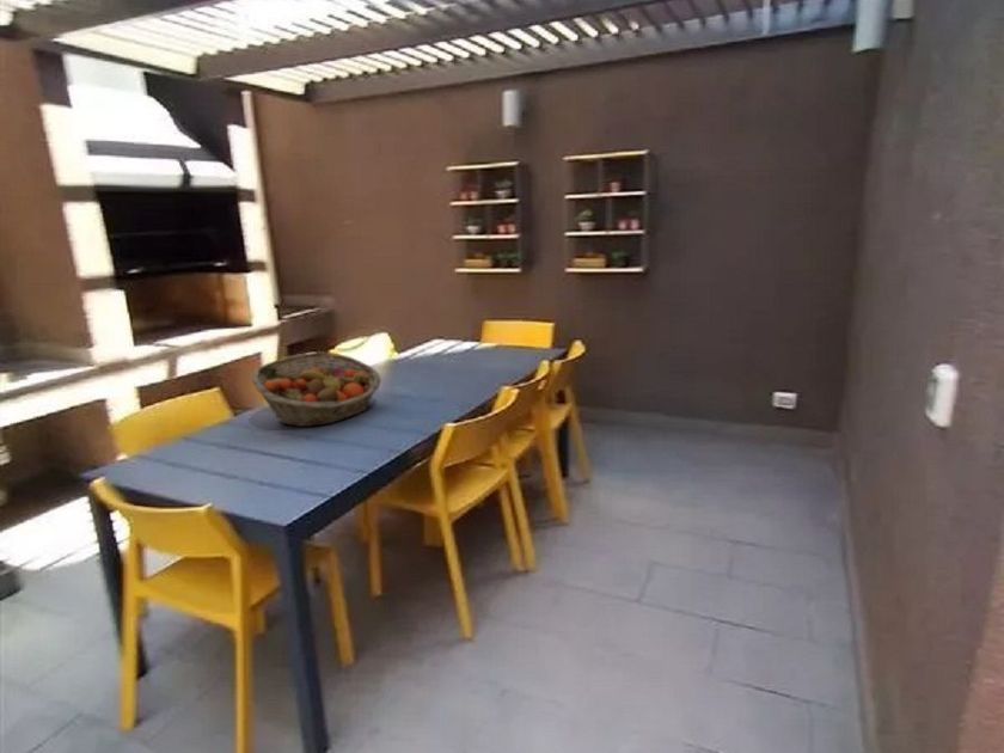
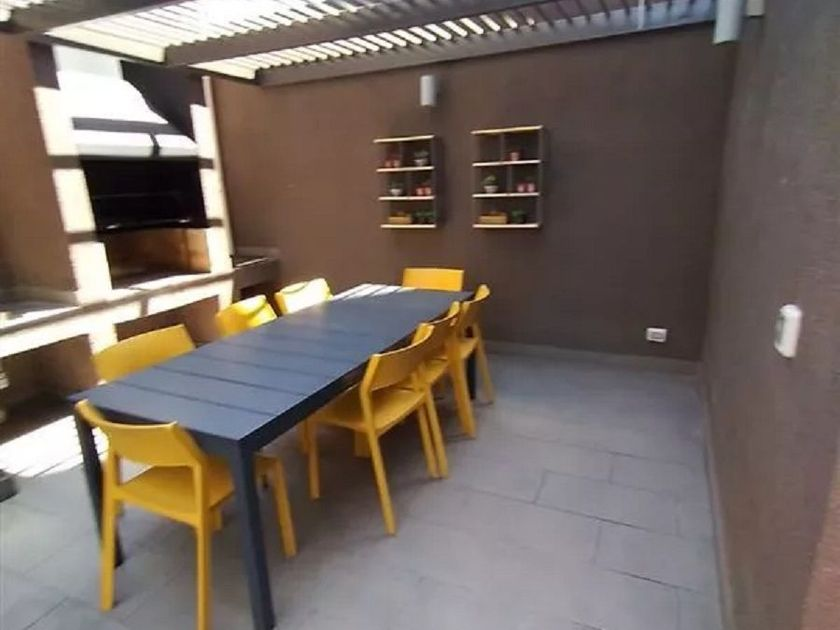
- fruit basket [250,351,382,428]
